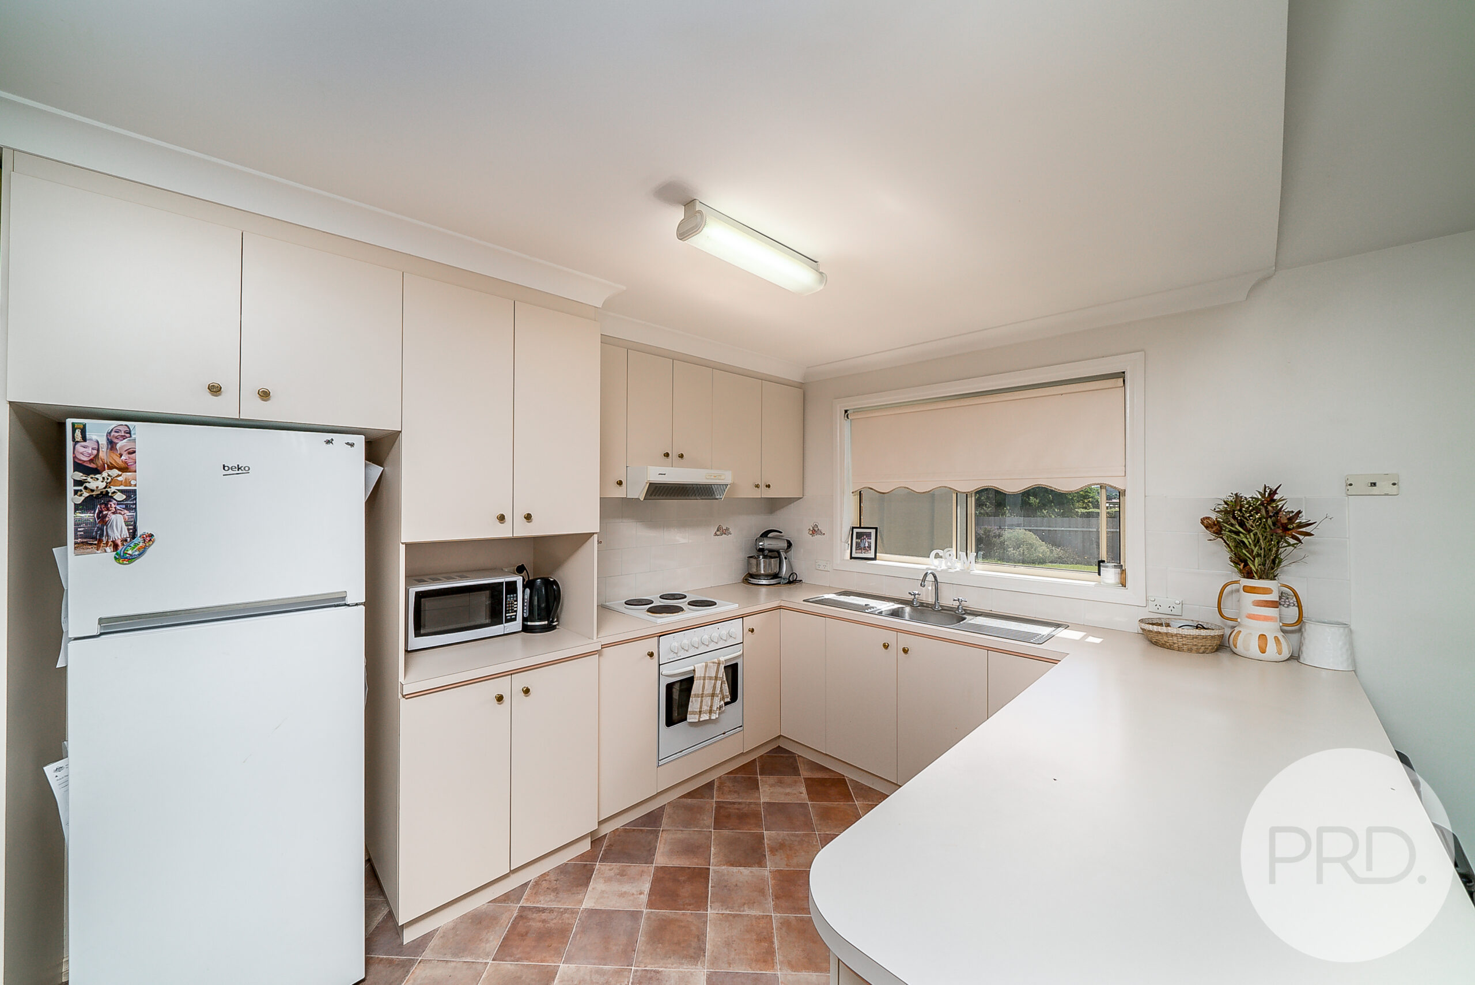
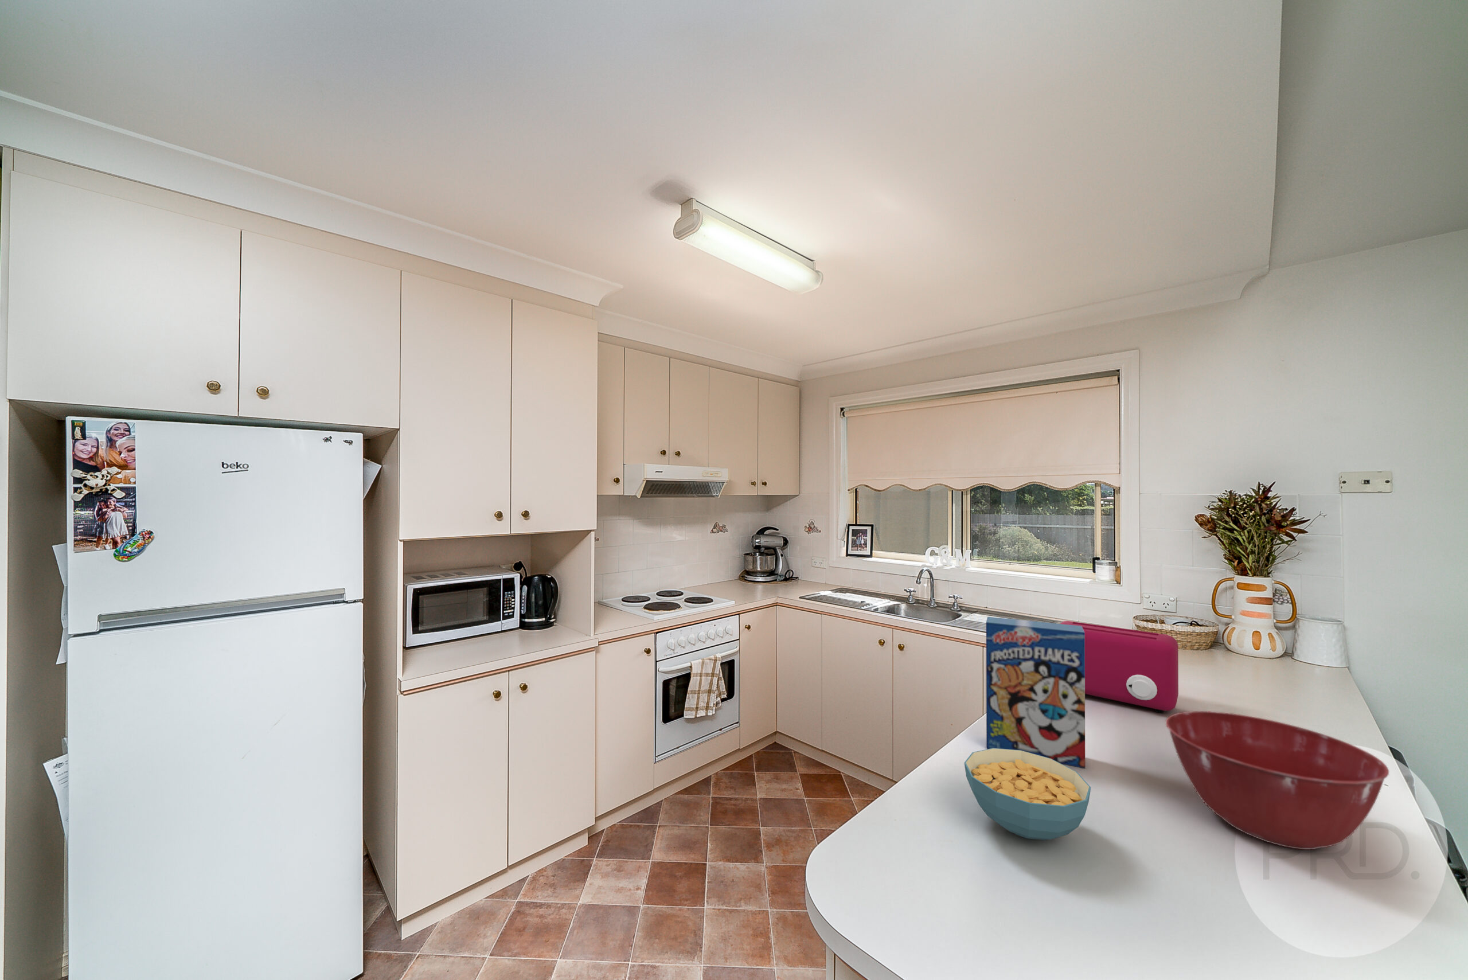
+ toaster [1060,620,1179,713]
+ cereal box [986,617,1085,769]
+ mixing bowl [1165,711,1389,850]
+ cereal bowl [964,748,1092,840]
